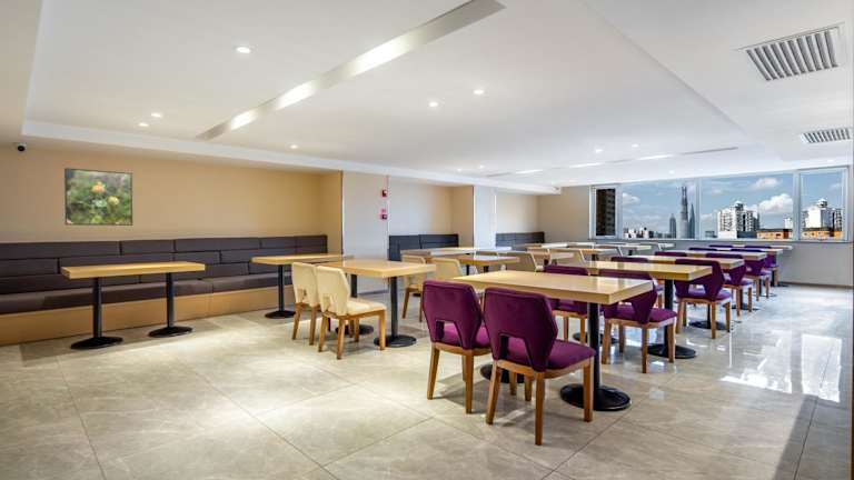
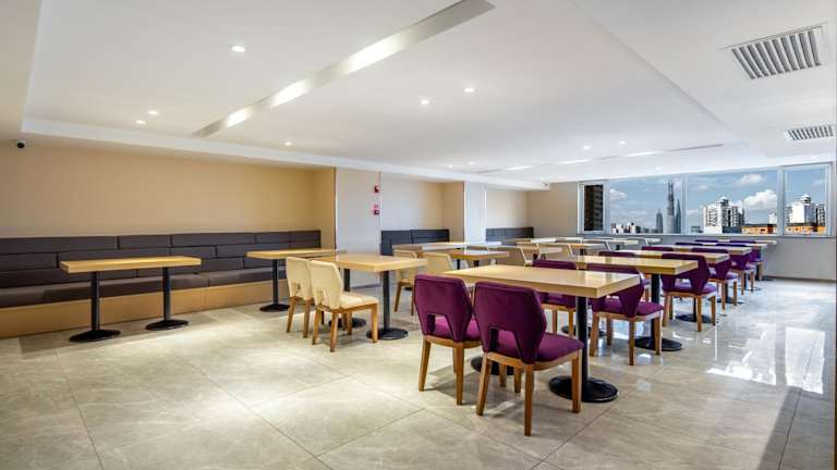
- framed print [63,167,133,227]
